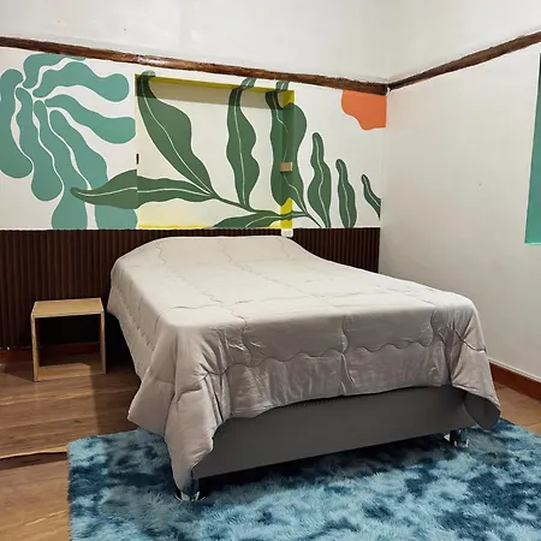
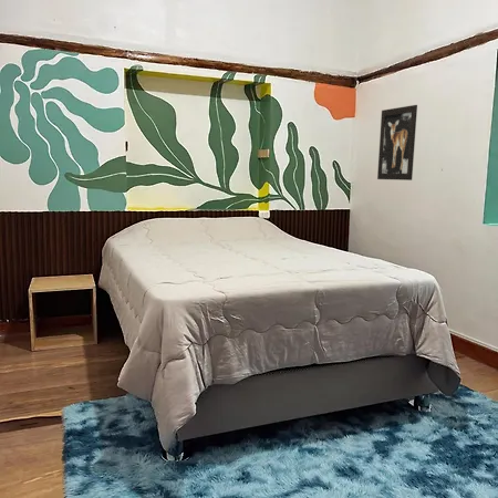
+ wall art [376,104,418,181]
